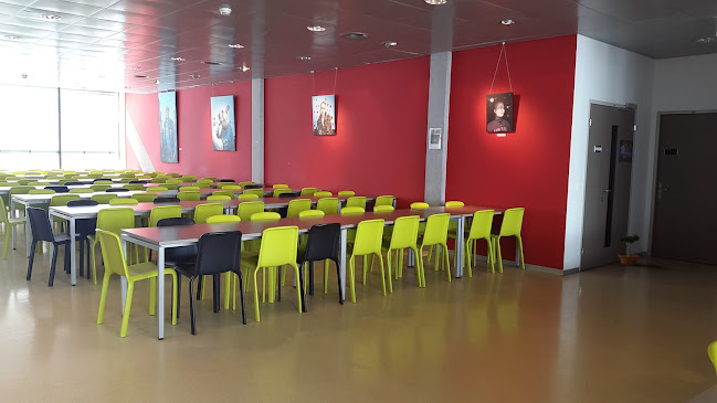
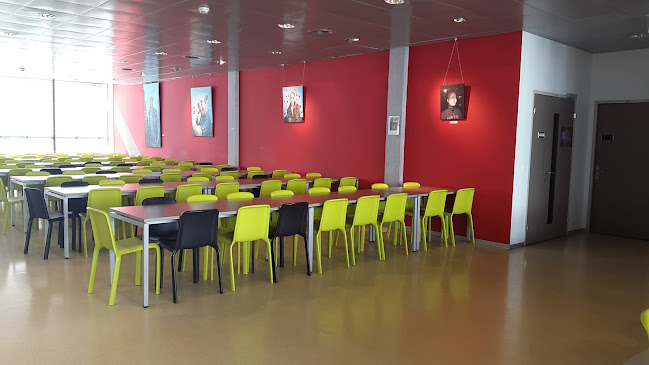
- potted tree [618,231,641,266]
